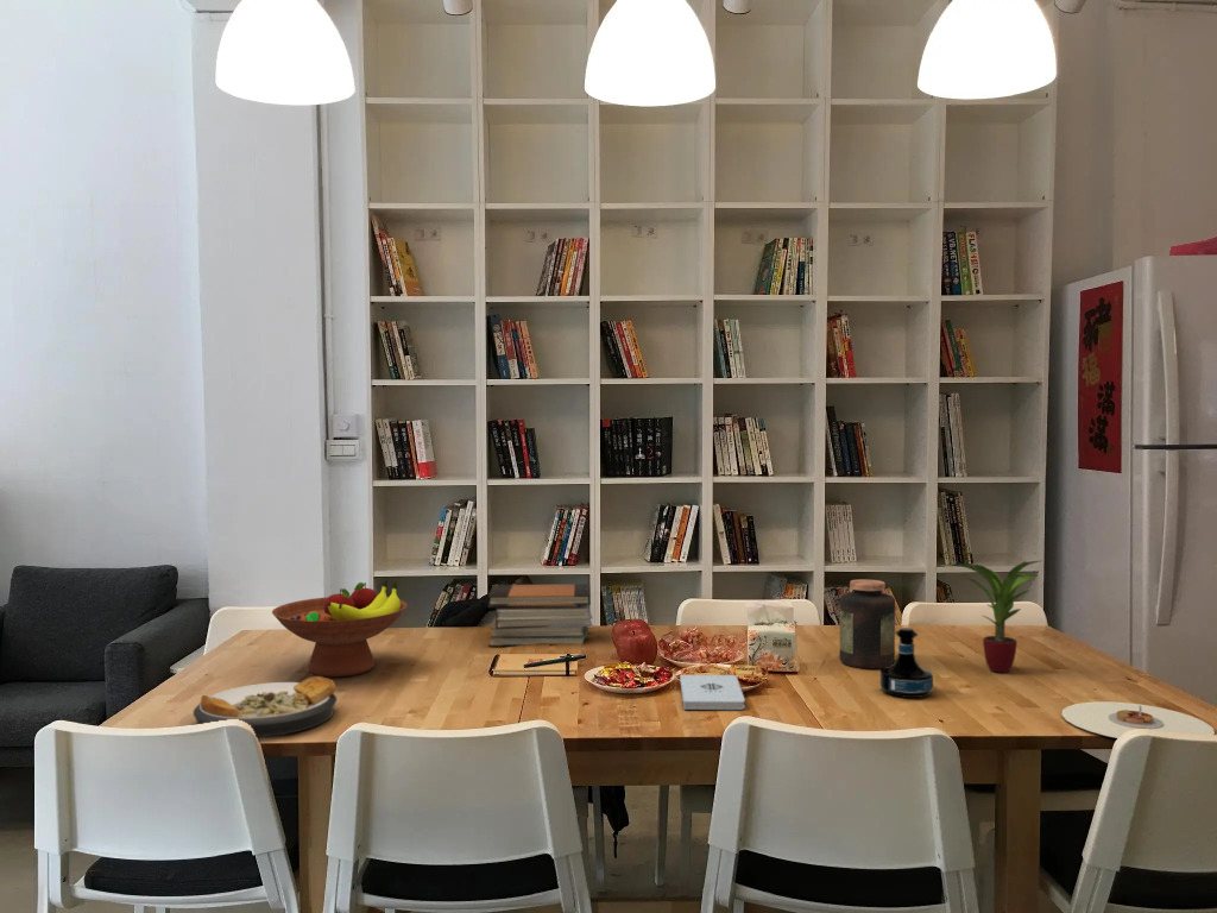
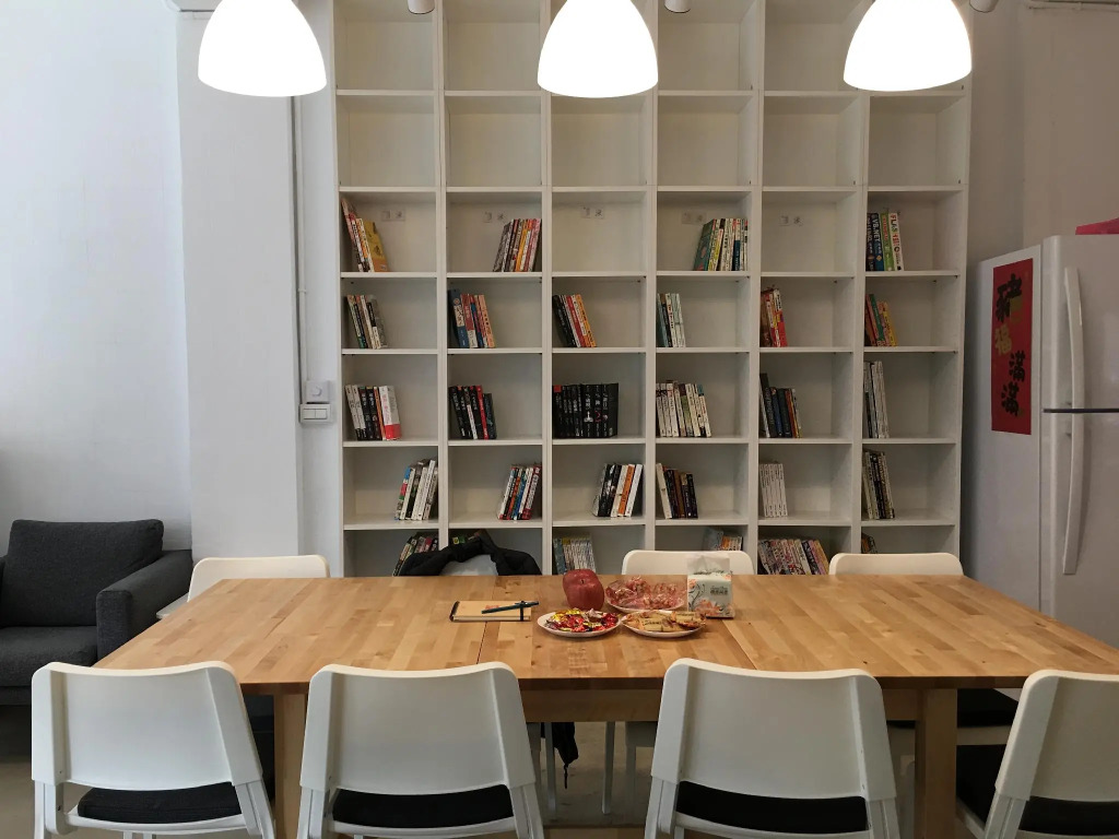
- book stack [486,583,594,647]
- jar [839,578,896,669]
- plate [193,675,338,738]
- plate [1061,700,1216,739]
- tequila bottle [878,626,934,699]
- potted plant [952,559,1041,674]
- notepad [679,674,746,711]
- fruit bowl [271,578,408,678]
